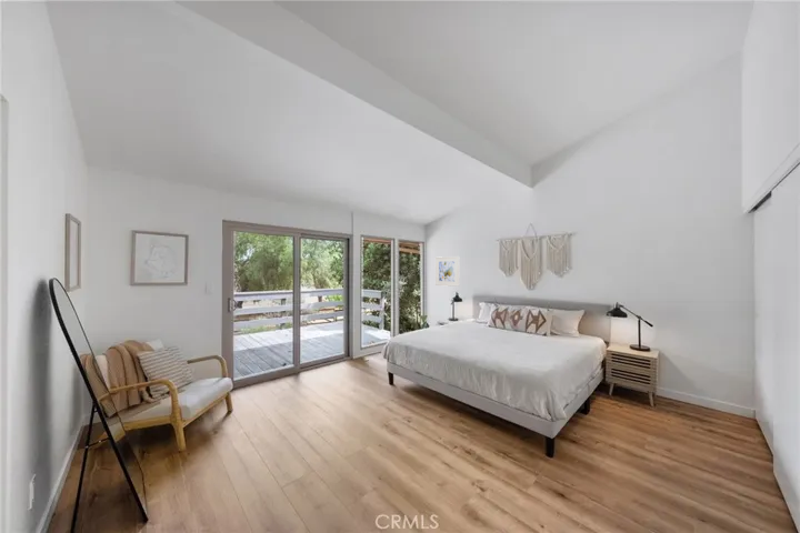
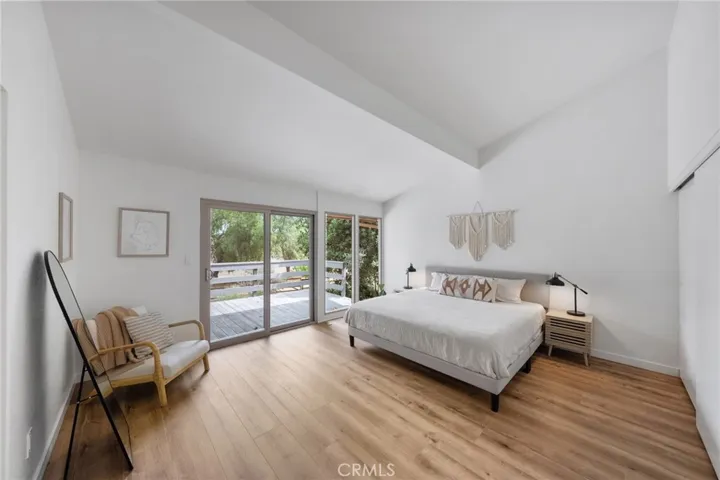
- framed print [434,255,460,288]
